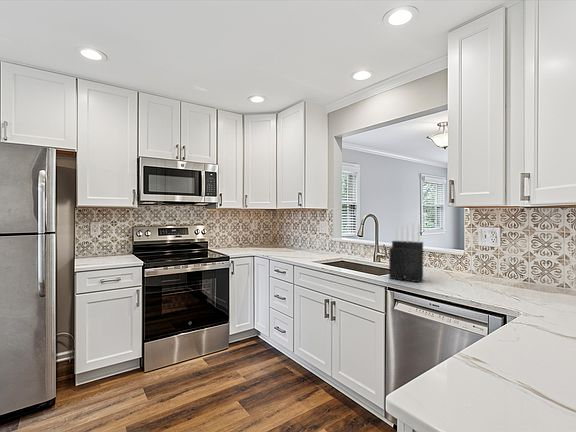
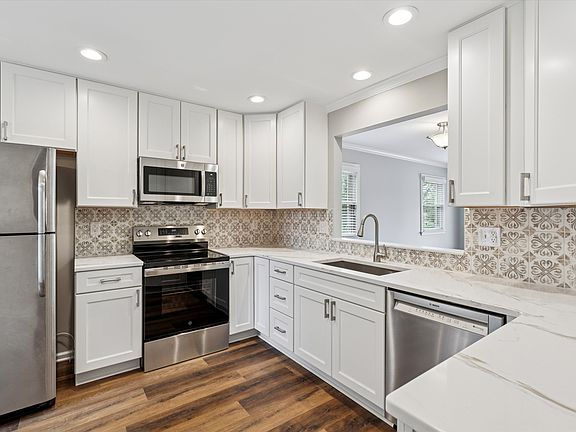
- knife block [388,222,424,283]
